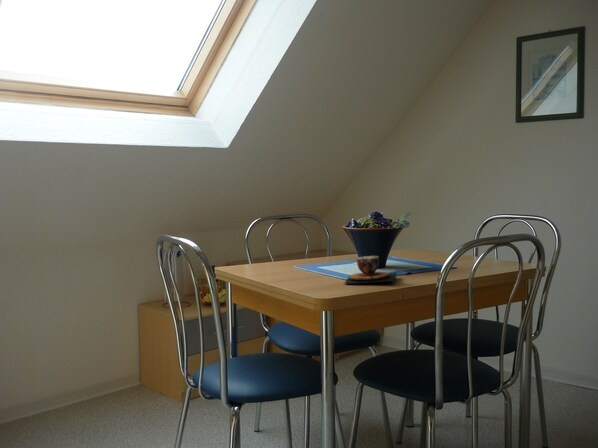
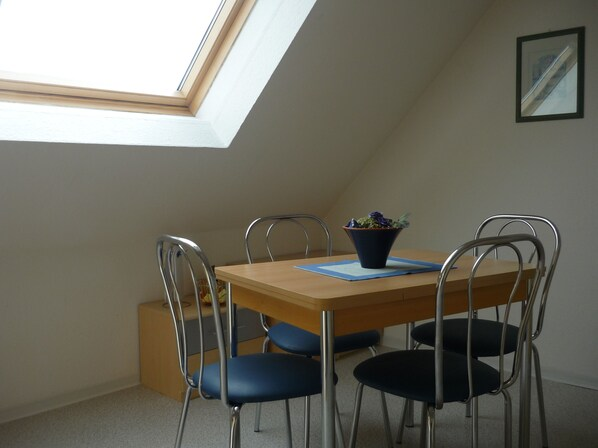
- teacup [343,255,398,285]
